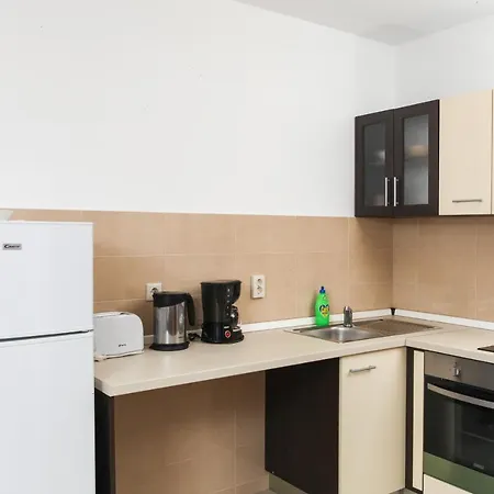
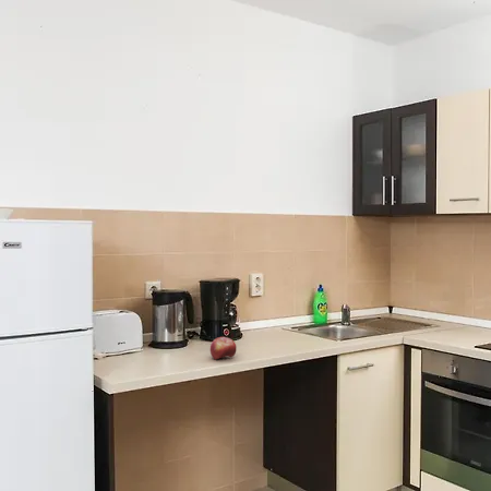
+ fruit [209,336,238,360]
